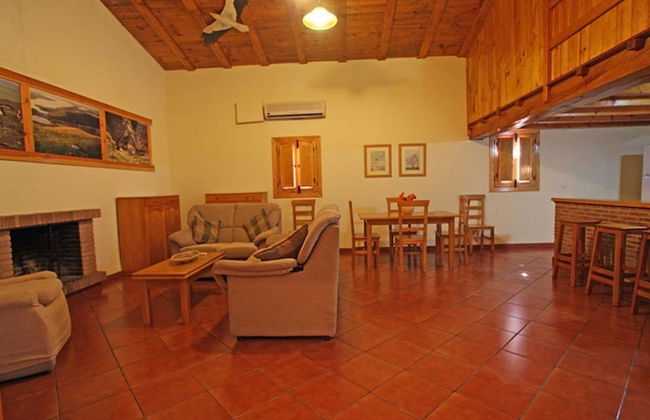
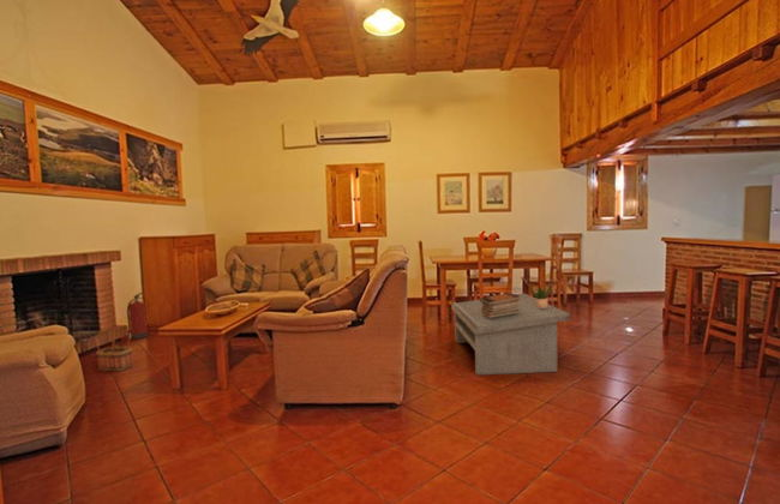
+ coffee table [450,292,571,377]
+ basket [95,325,133,372]
+ book stack [479,292,520,318]
+ fire extinguisher [126,292,149,341]
+ potted plant [528,280,552,308]
